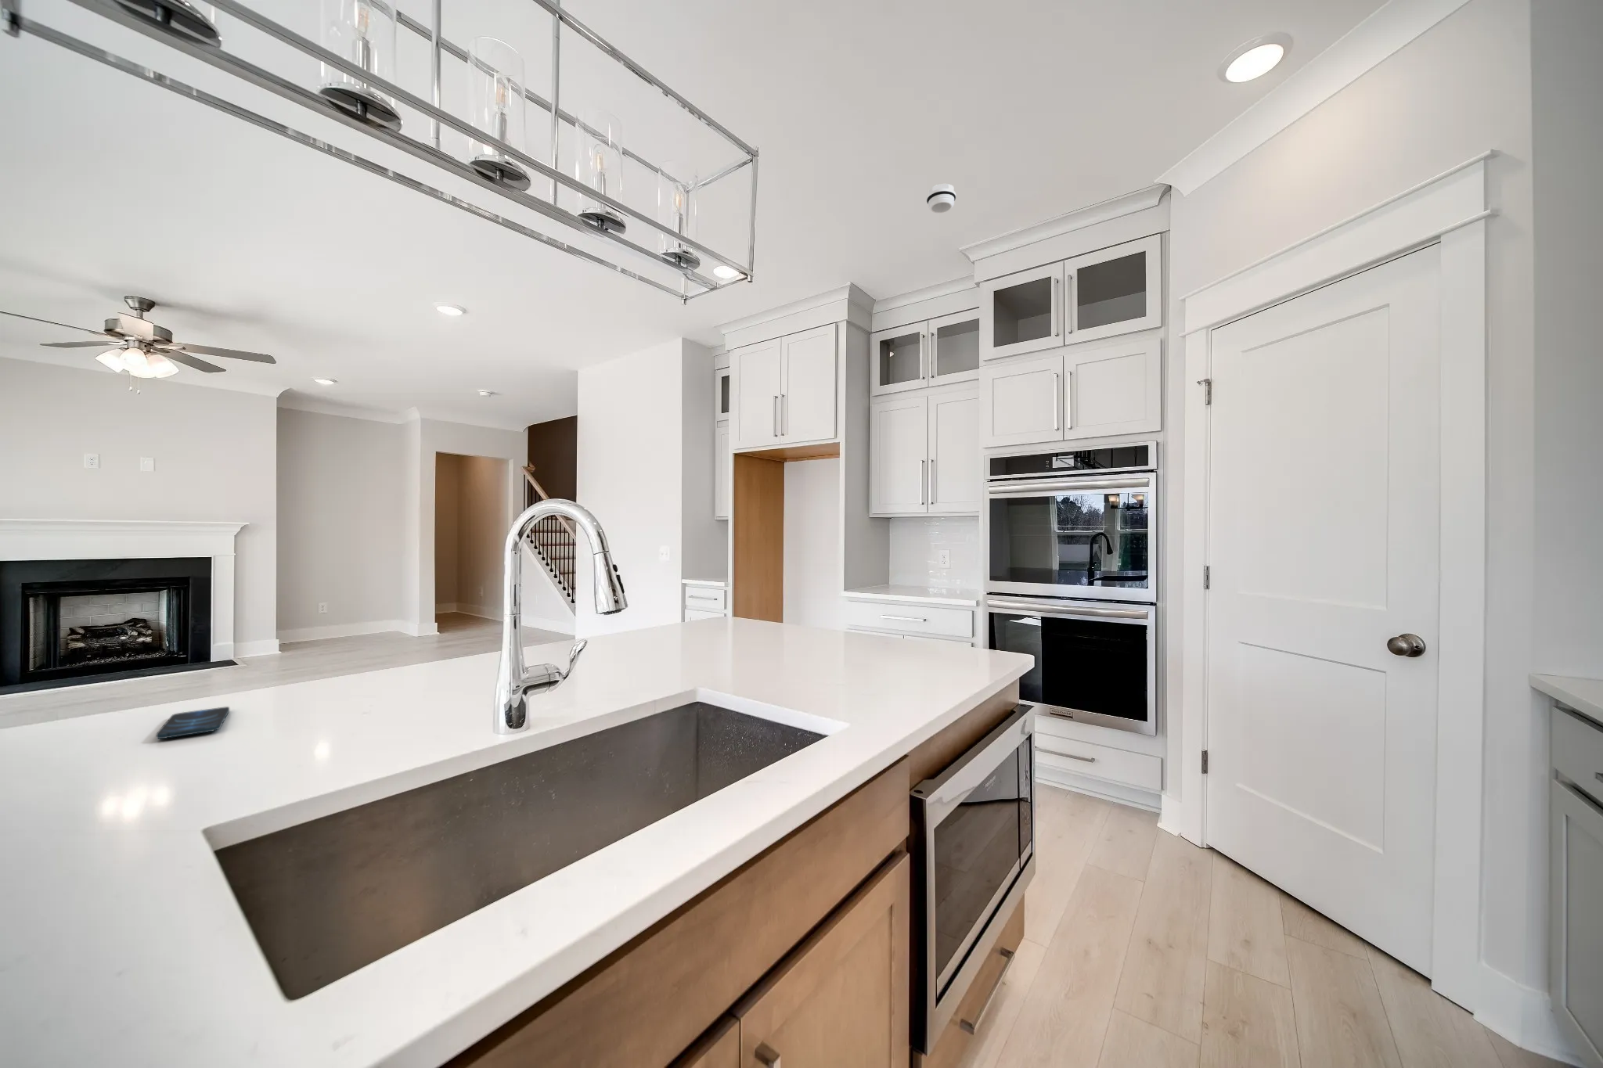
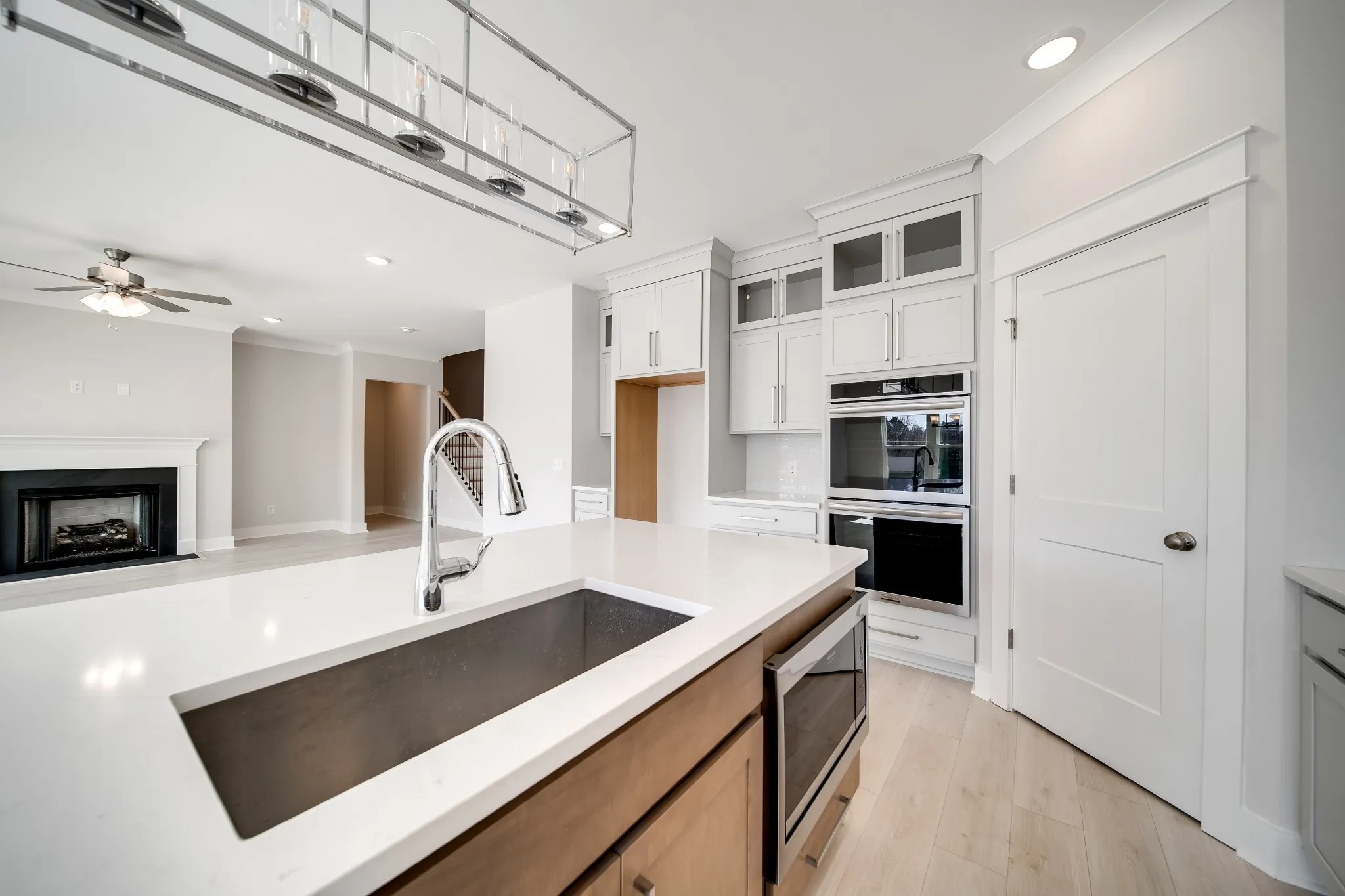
- smartphone [156,706,230,739]
- smoke detector [926,184,957,213]
